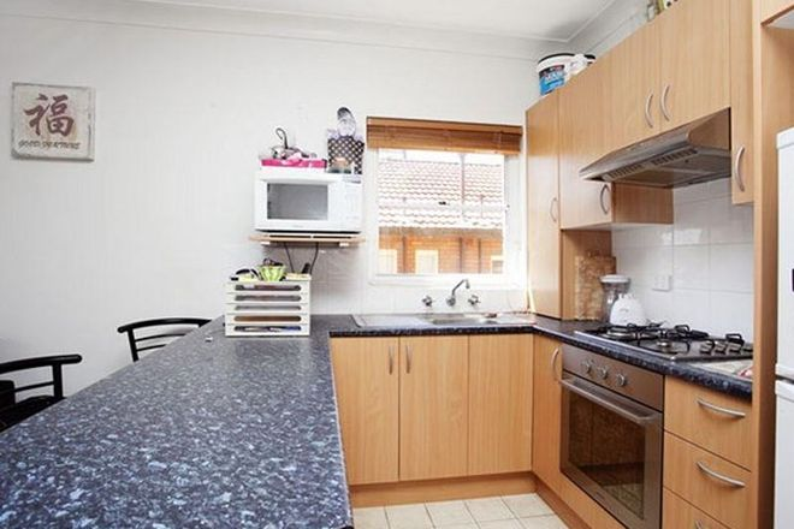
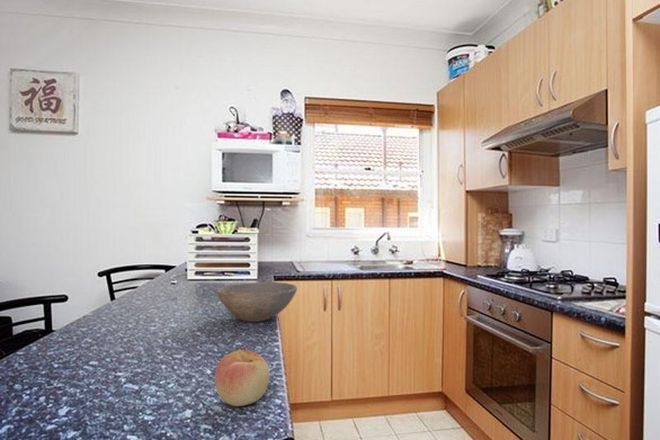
+ apple [214,349,271,407]
+ bowl [215,281,298,323]
